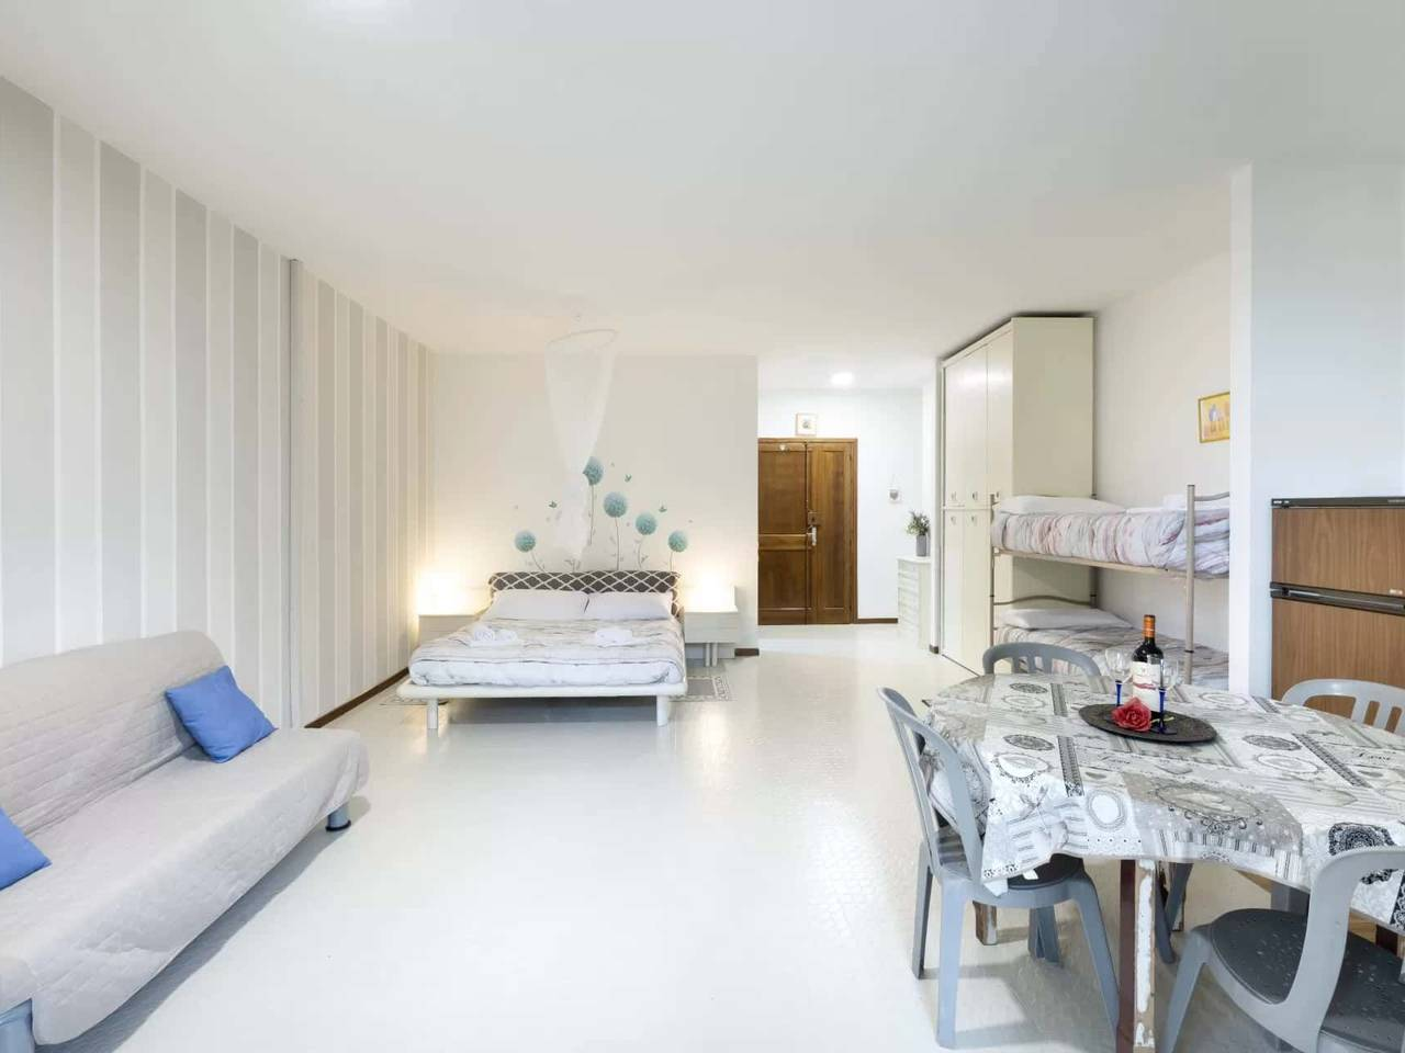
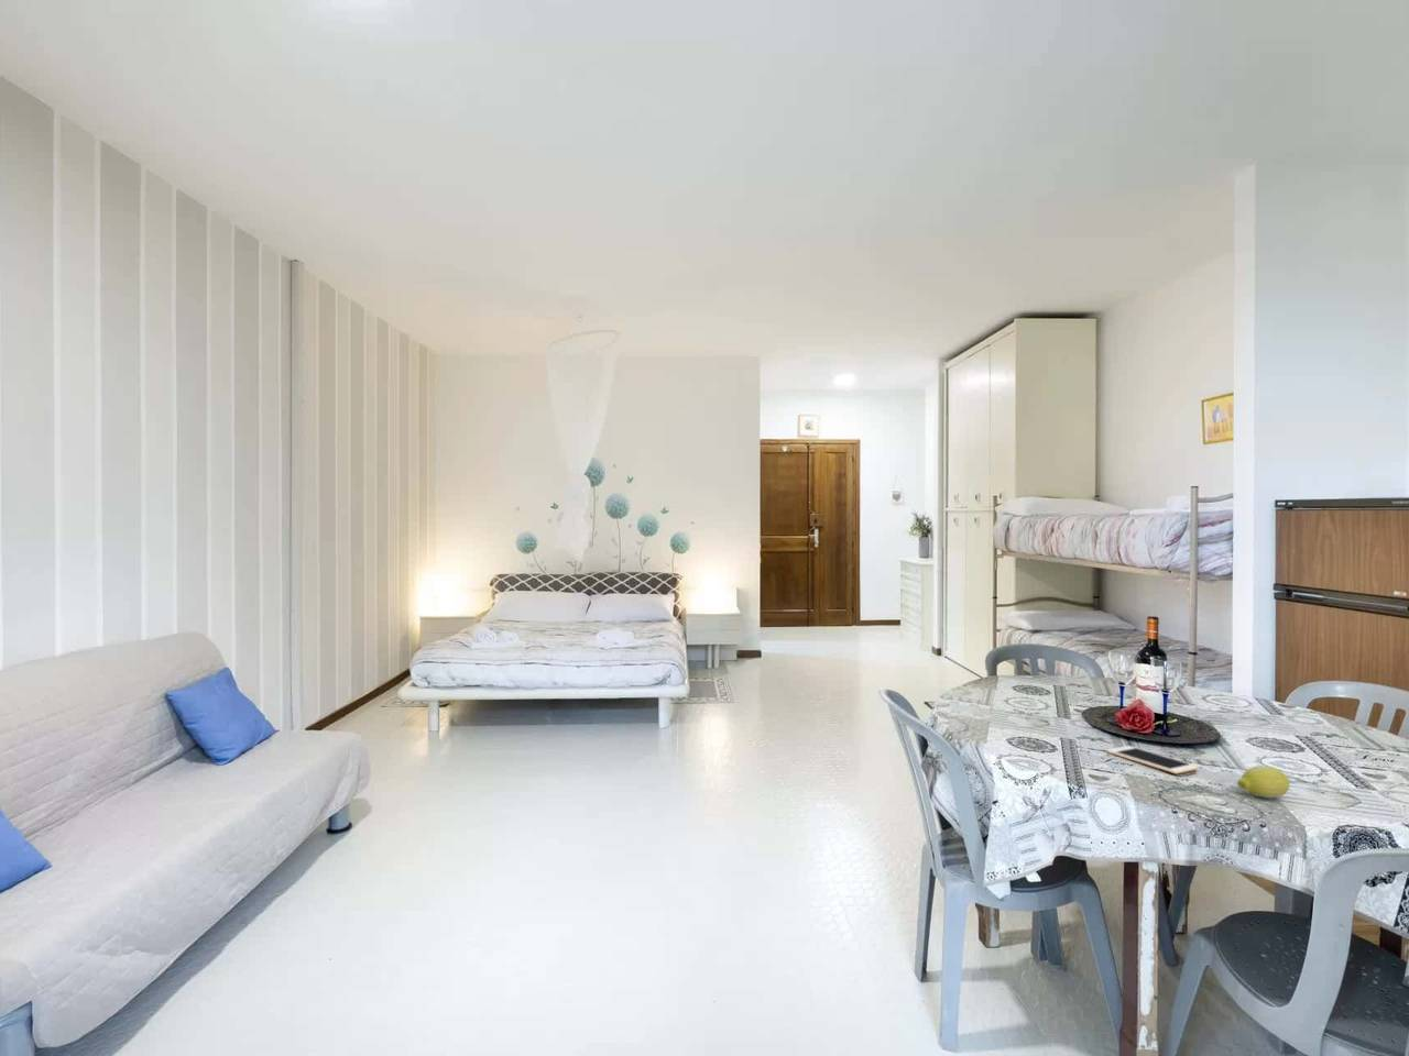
+ cell phone [1105,744,1198,774]
+ fruit [1236,764,1290,800]
